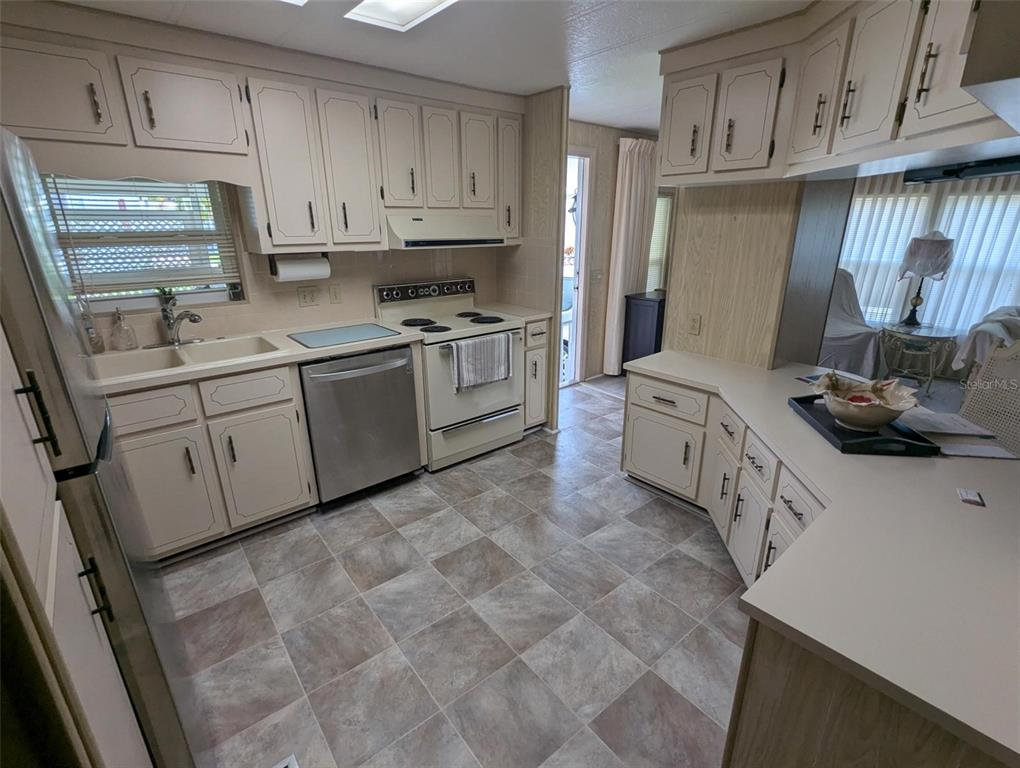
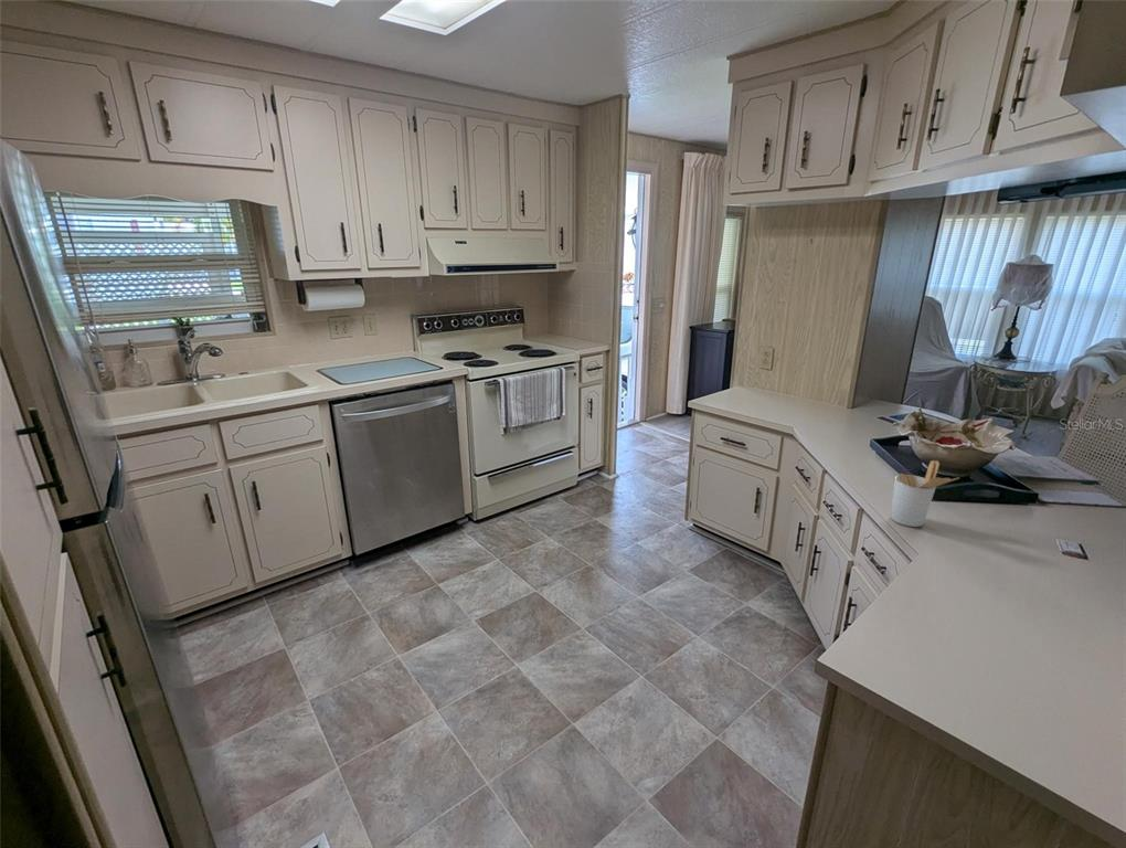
+ utensil holder [890,459,960,528]
